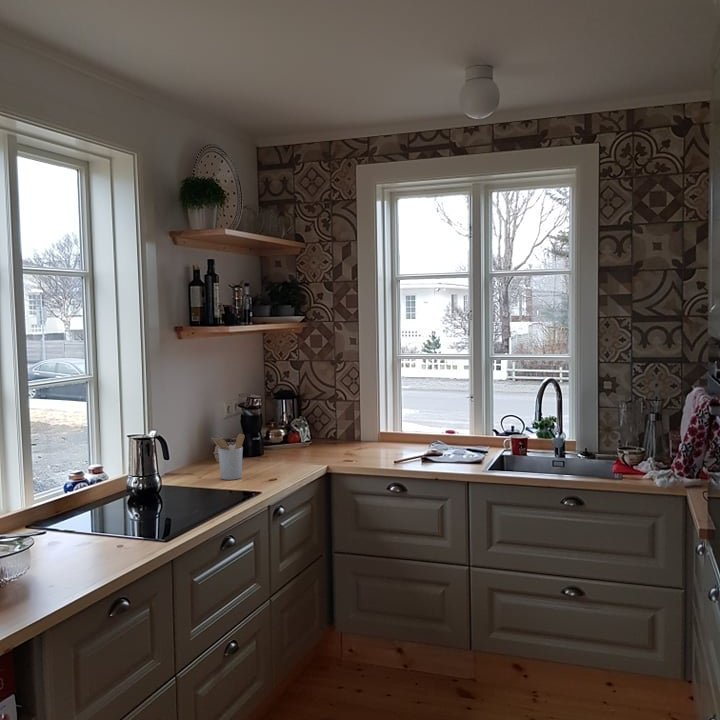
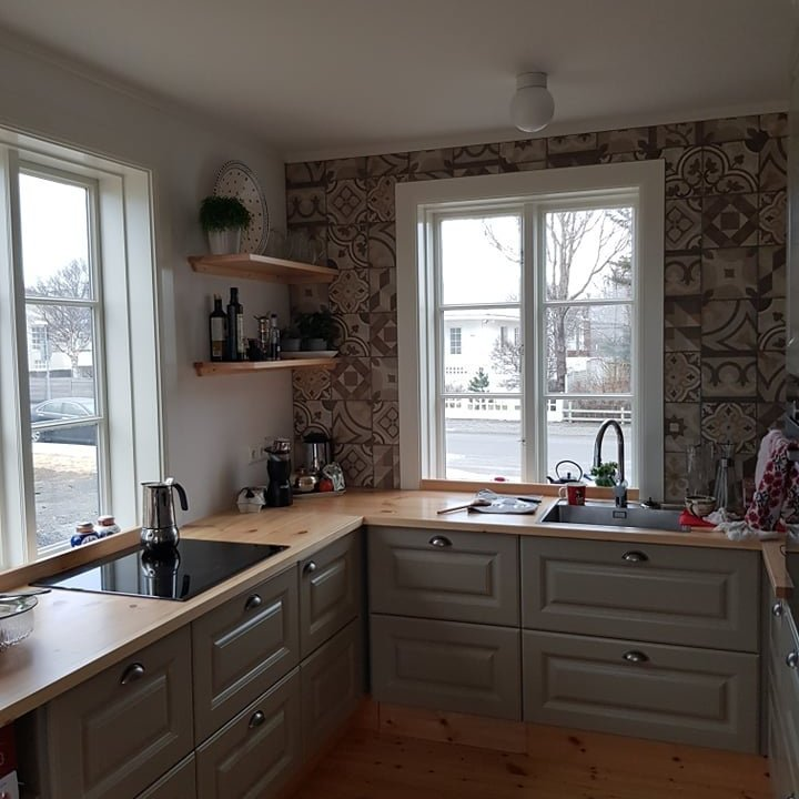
- utensil holder [210,433,246,481]
